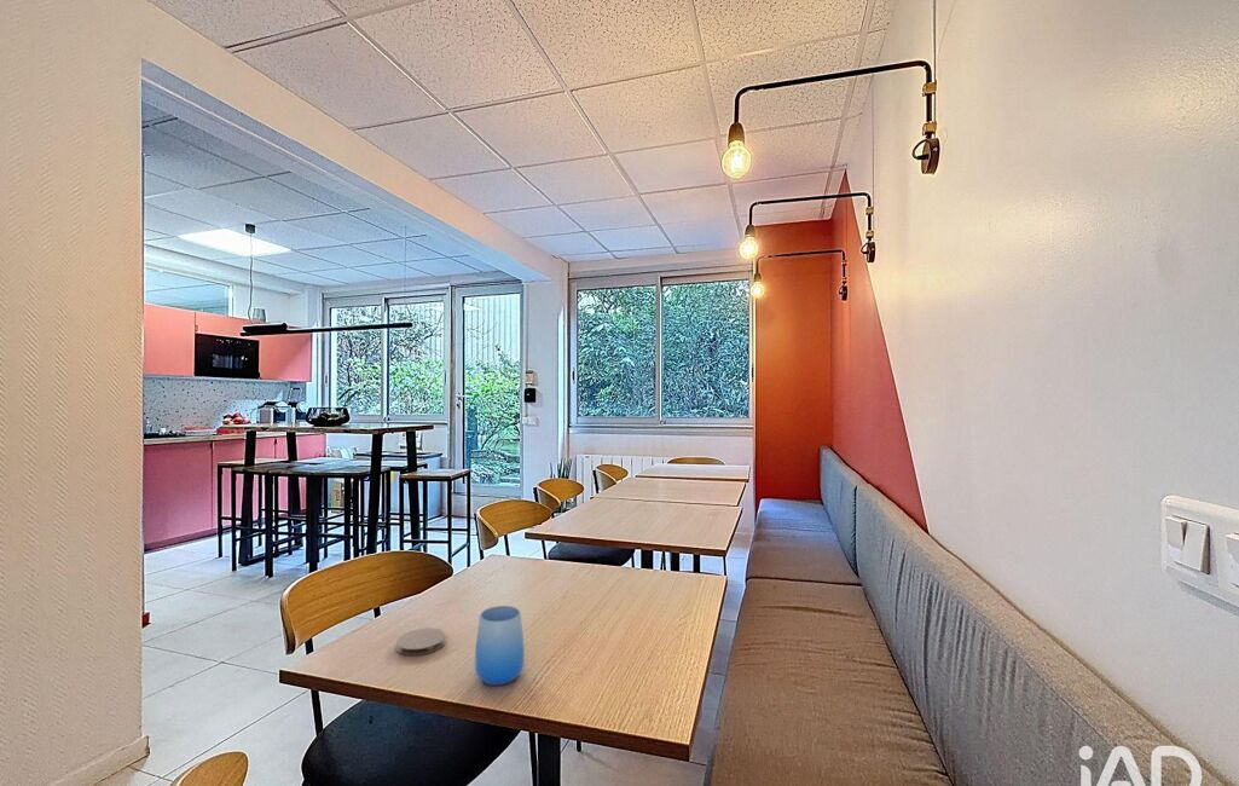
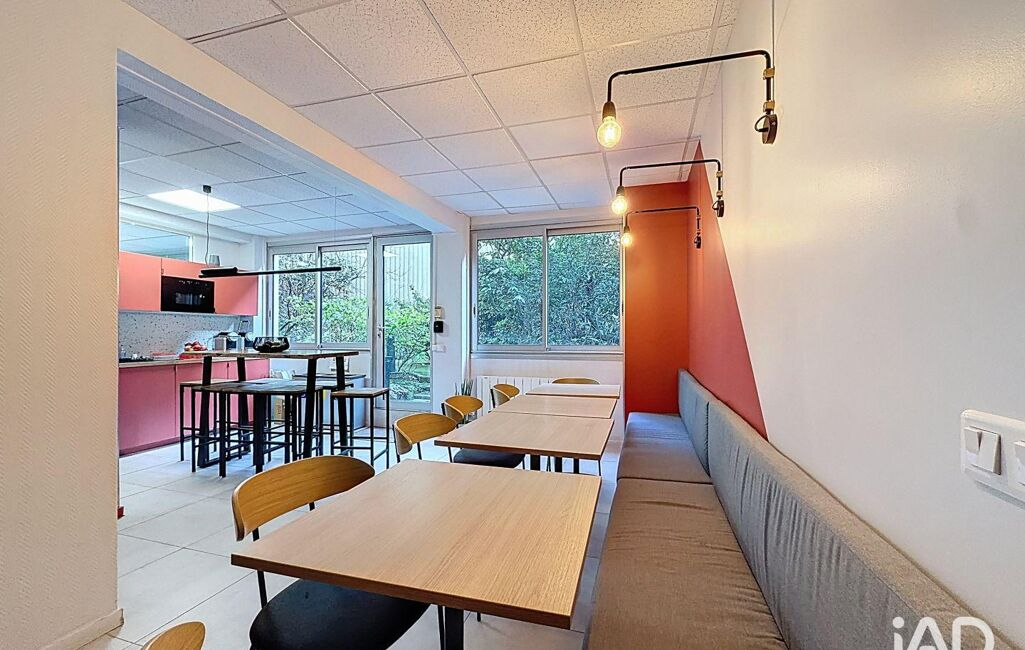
- coaster [395,626,446,657]
- cup [474,605,526,687]
